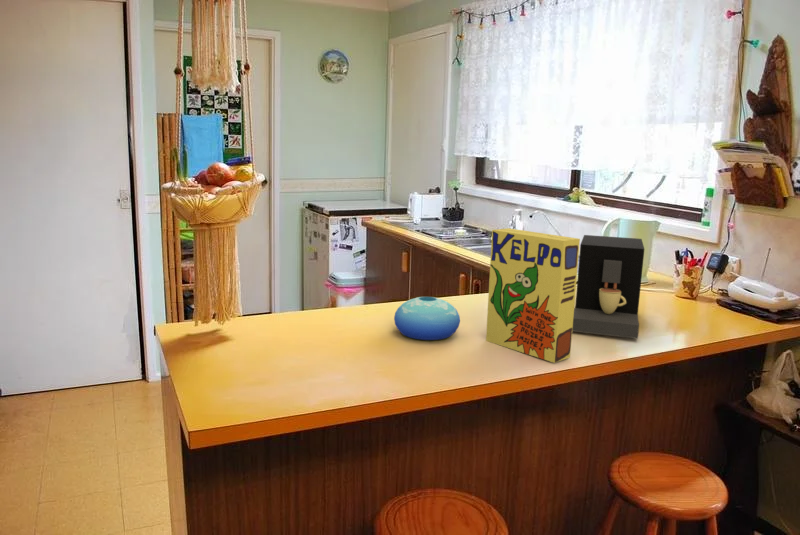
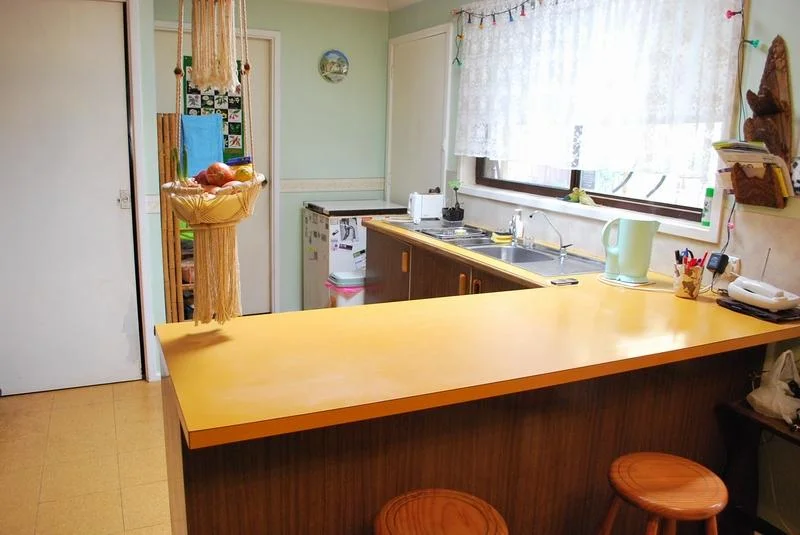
- coffee maker [572,234,645,340]
- bowl [393,296,461,341]
- cereal box [485,227,581,364]
